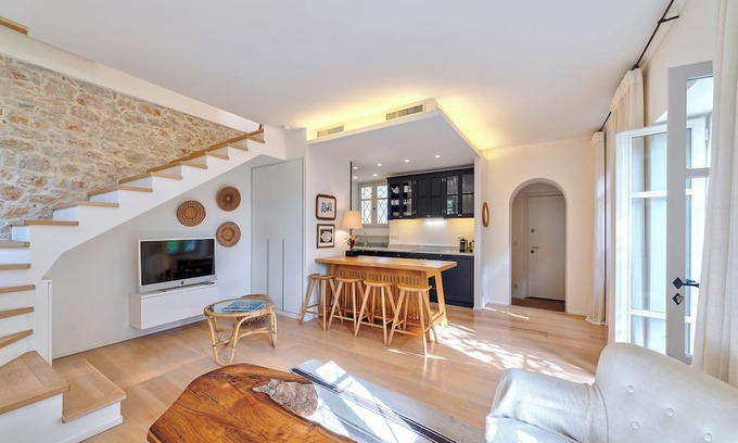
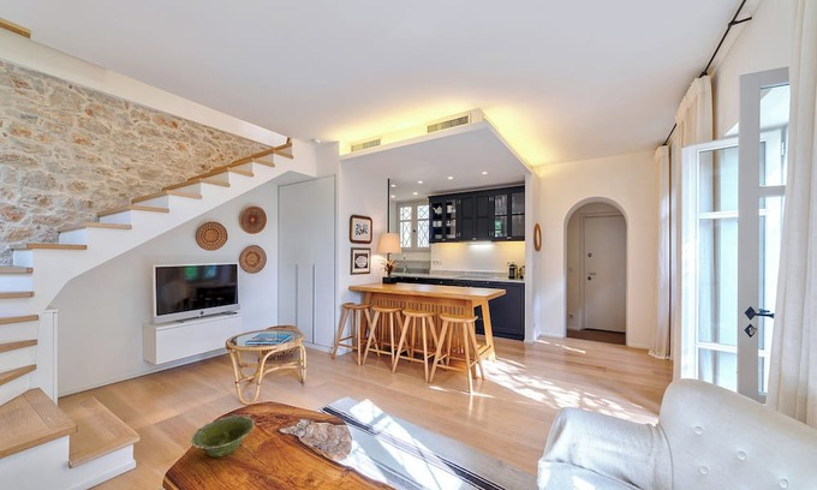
+ dish [190,414,256,458]
